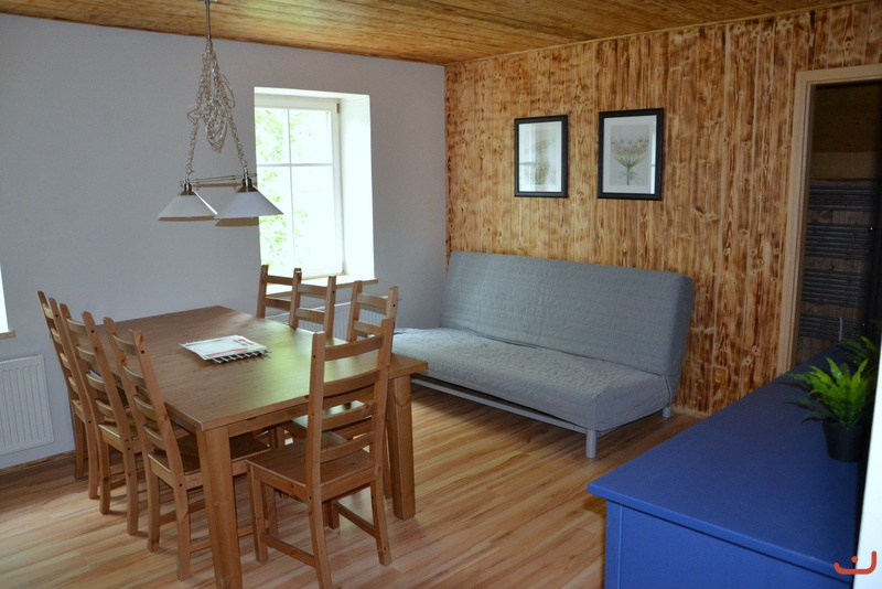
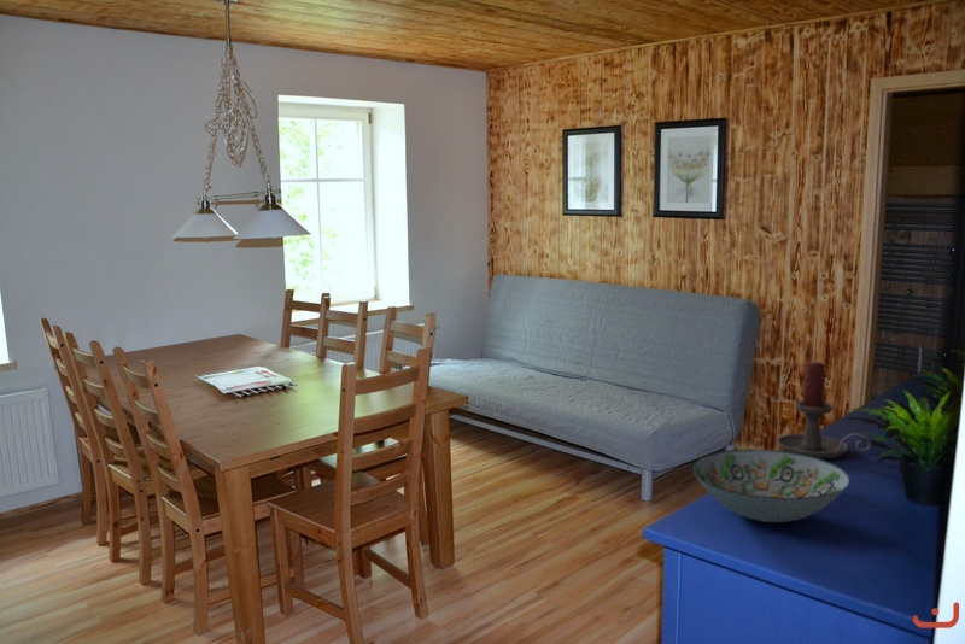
+ decorative bowl [690,449,850,523]
+ candle holder [776,361,871,459]
